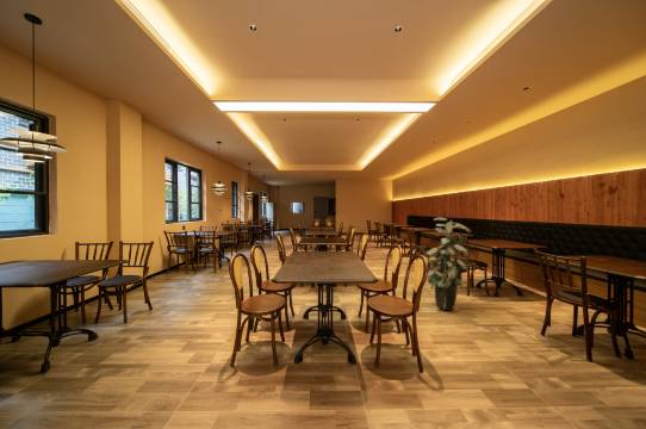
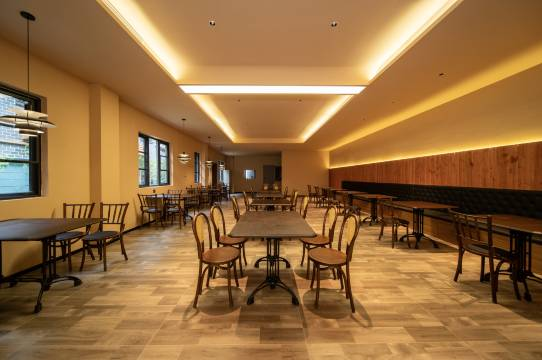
- indoor plant [423,217,473,311]
